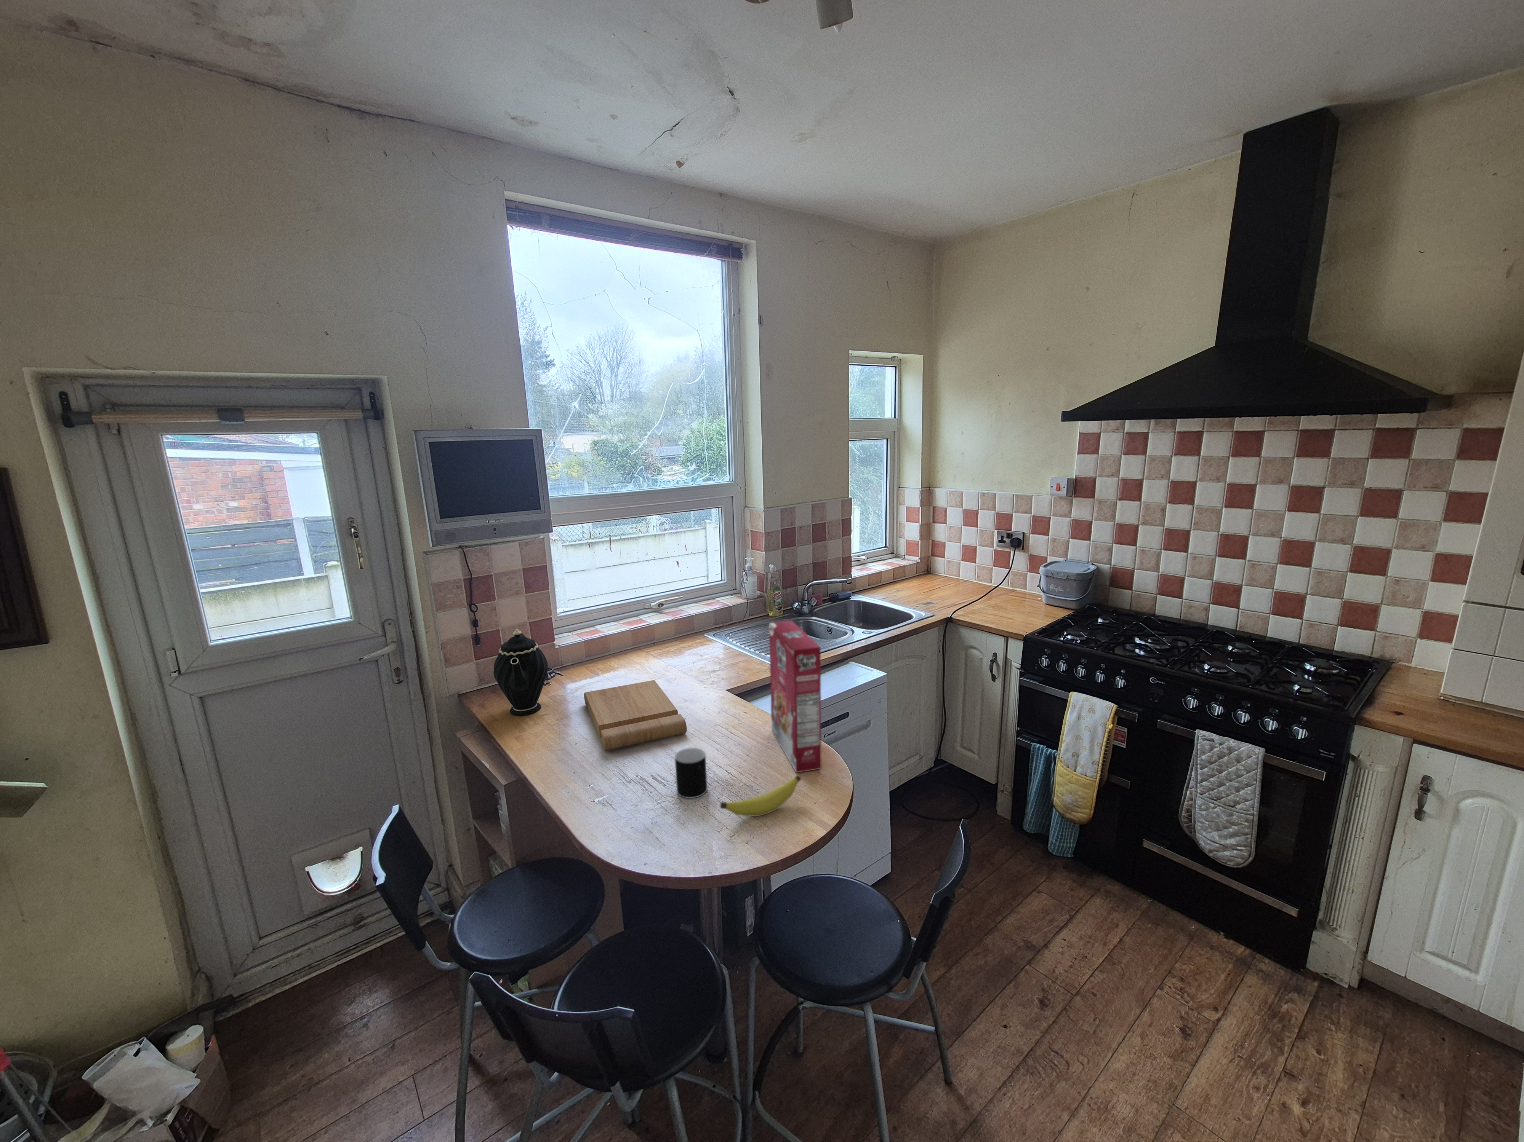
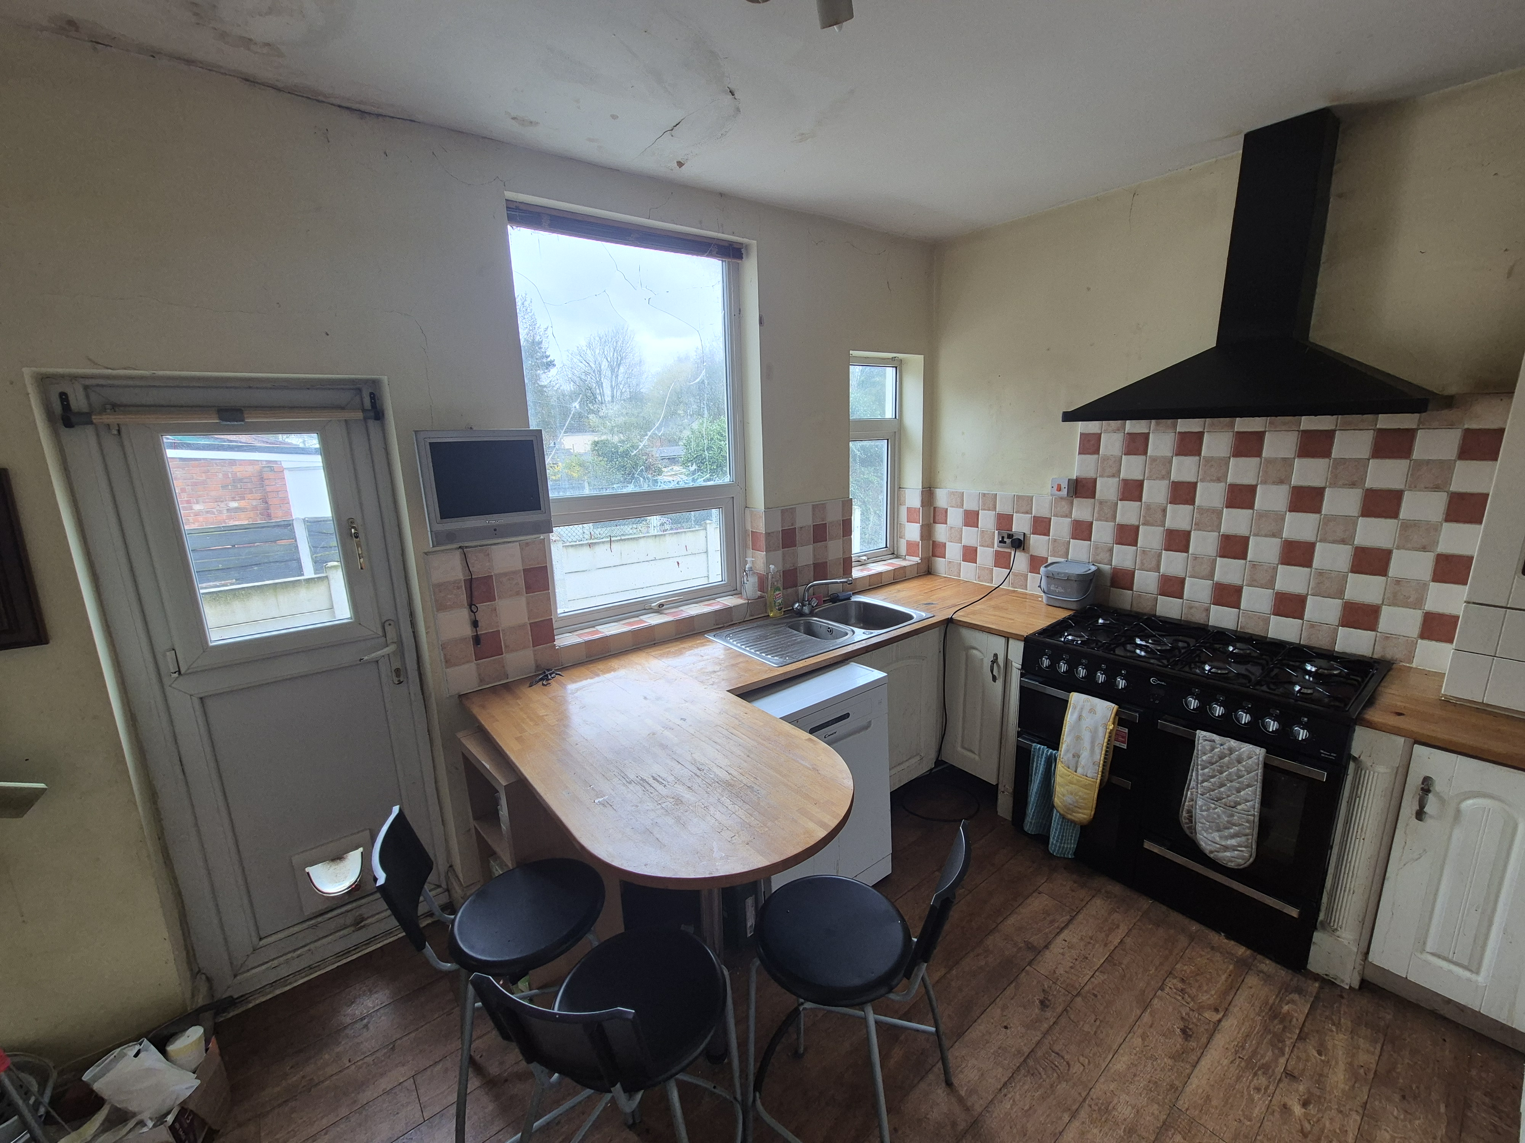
- cereal box [768,620,822,774]
- banana [720,774,802,817]
- cup [674,747,708,799]
- cutting board [583,680,686,751]
- teapot [493,629,548,716]
